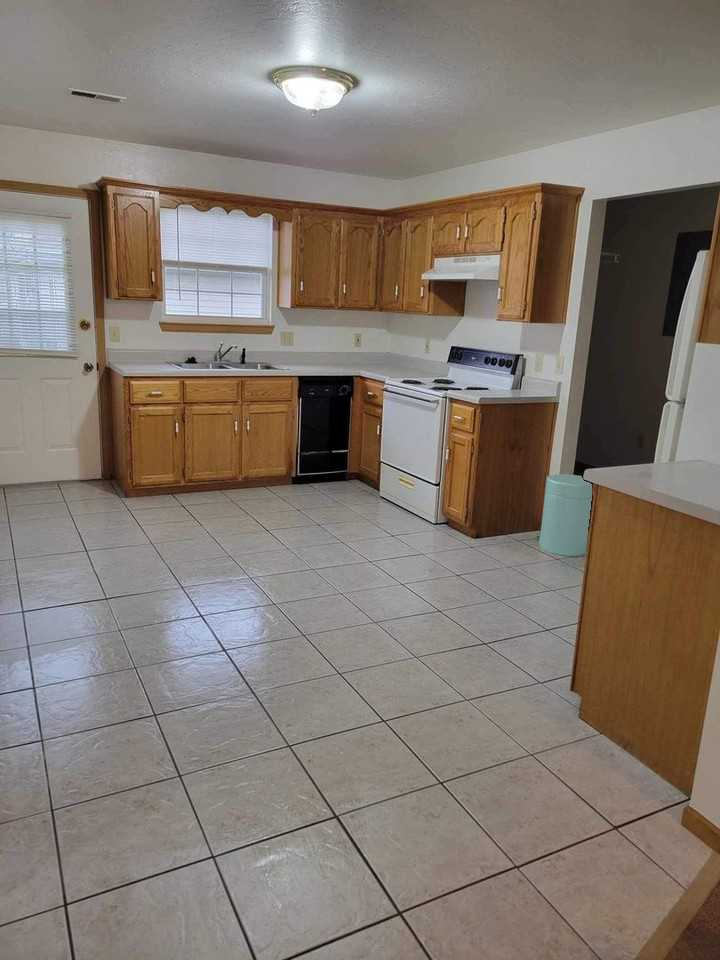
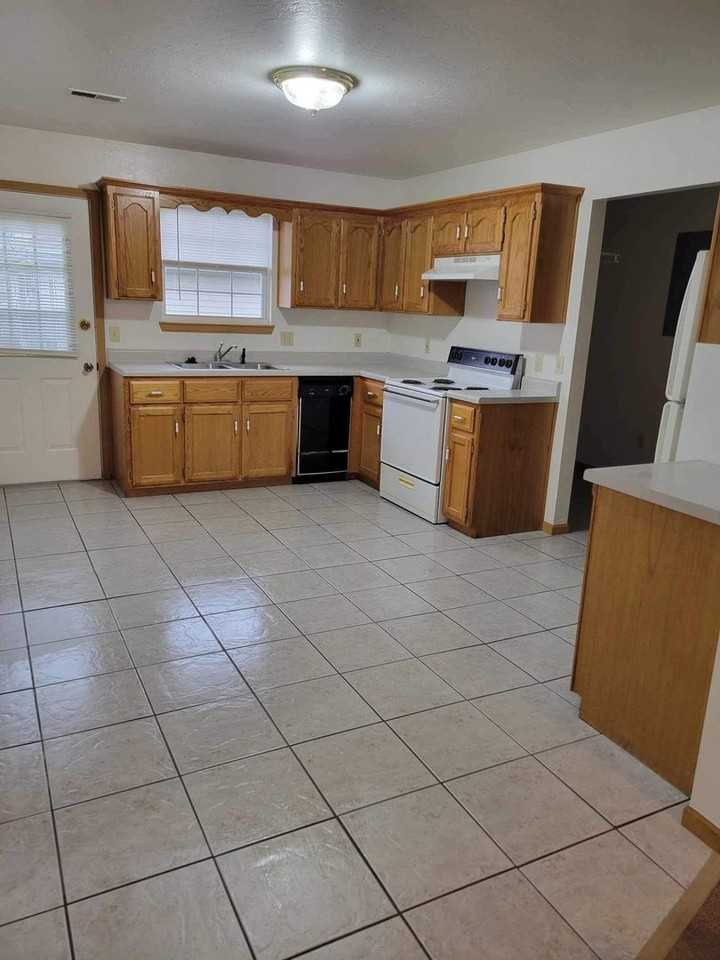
- trash can [536,473,592,557]
